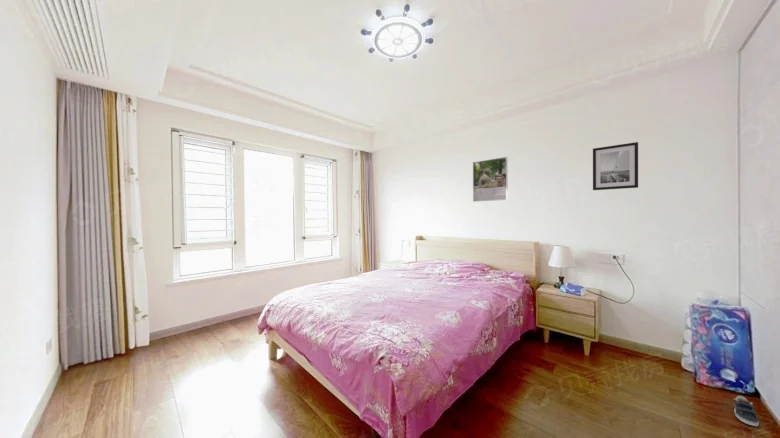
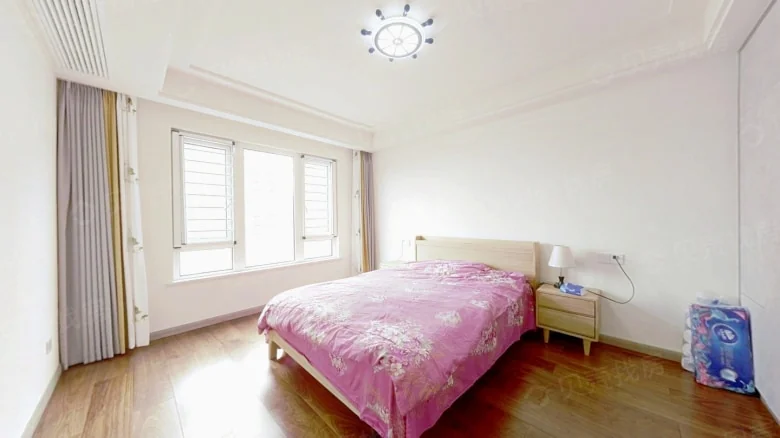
- sneaker [732,395,760,427]
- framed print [472,156,509,203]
- wall art [592,141,639,191]
